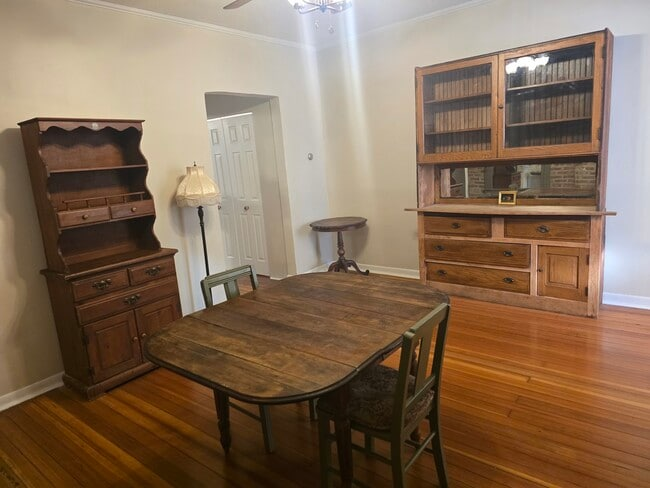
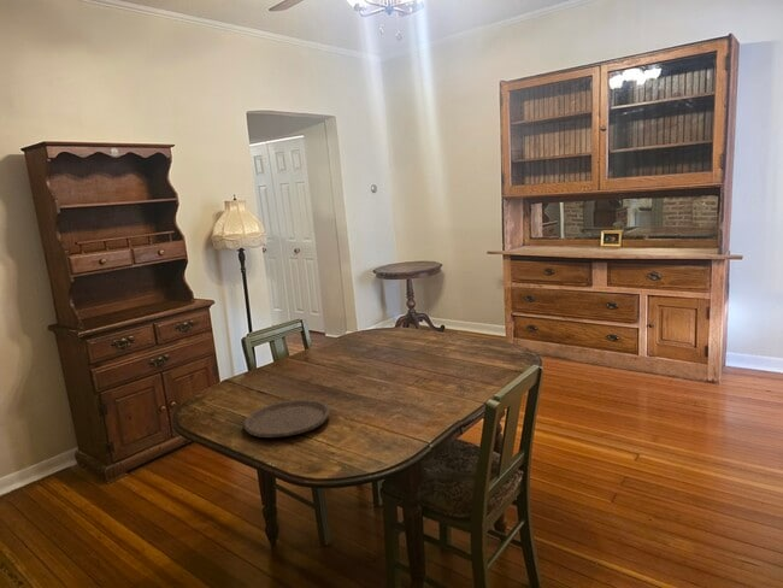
+ plate [242,399,331,439]
